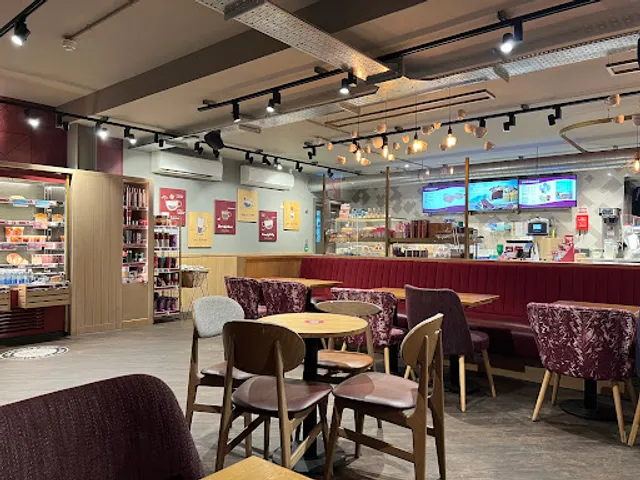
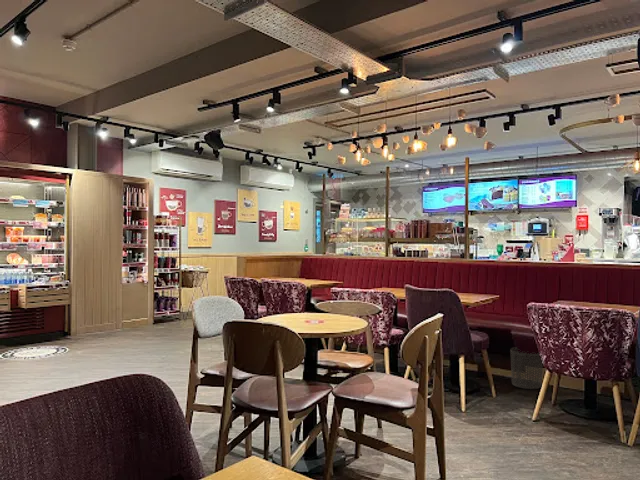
+ waste bin [509,346,544,390]
